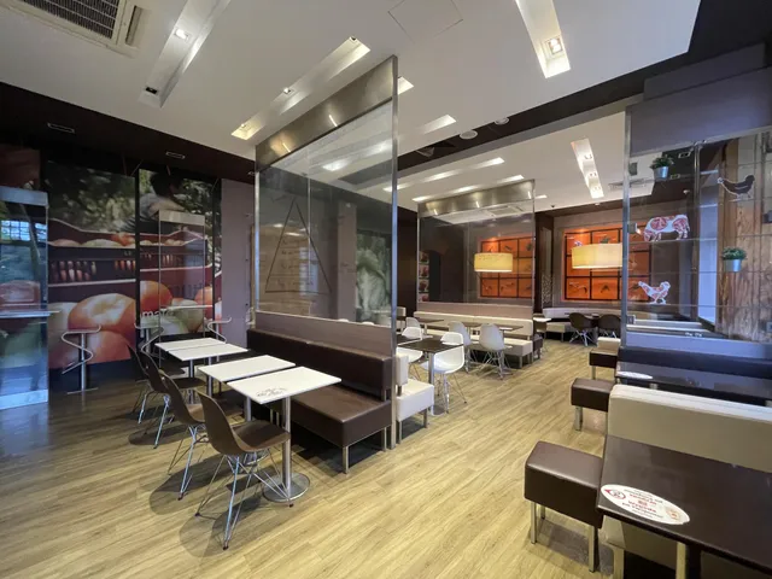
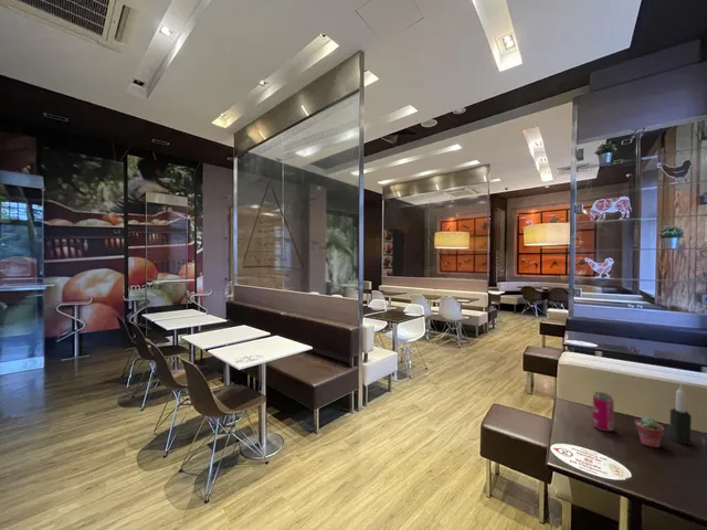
+ candle [668,384,693,446]
+ beverage can [591,391,615,433]
+ potted succulent [634,416,665,449]
